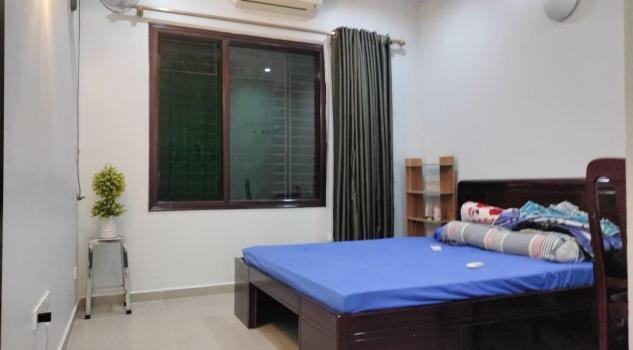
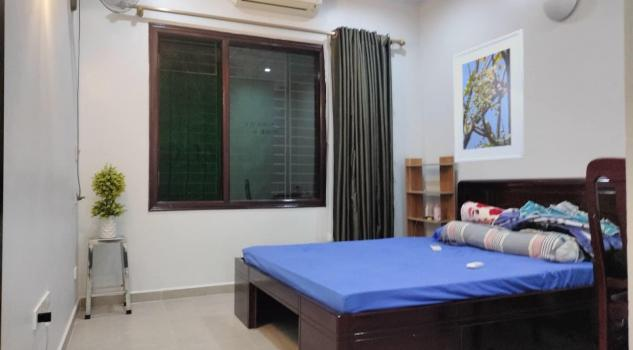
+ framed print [453,29,525,164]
